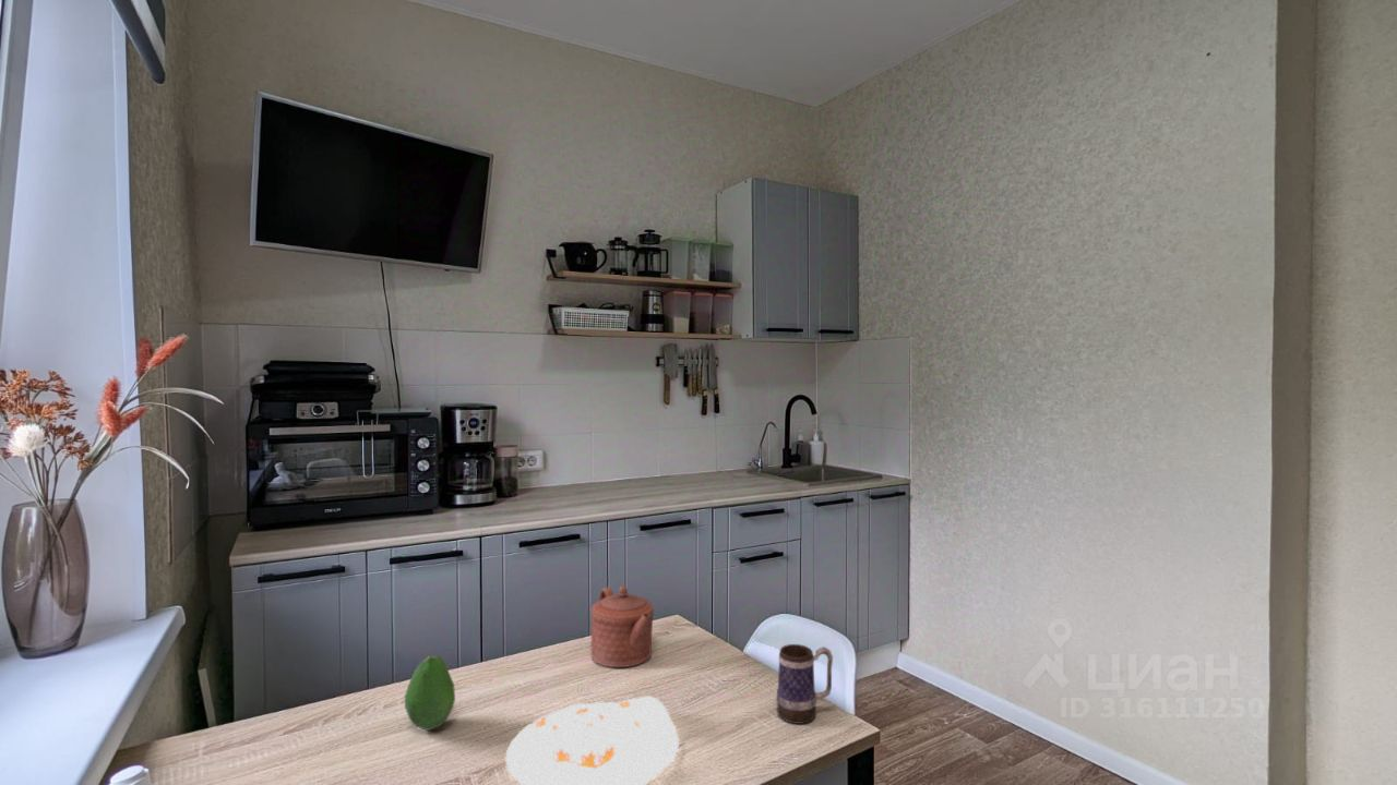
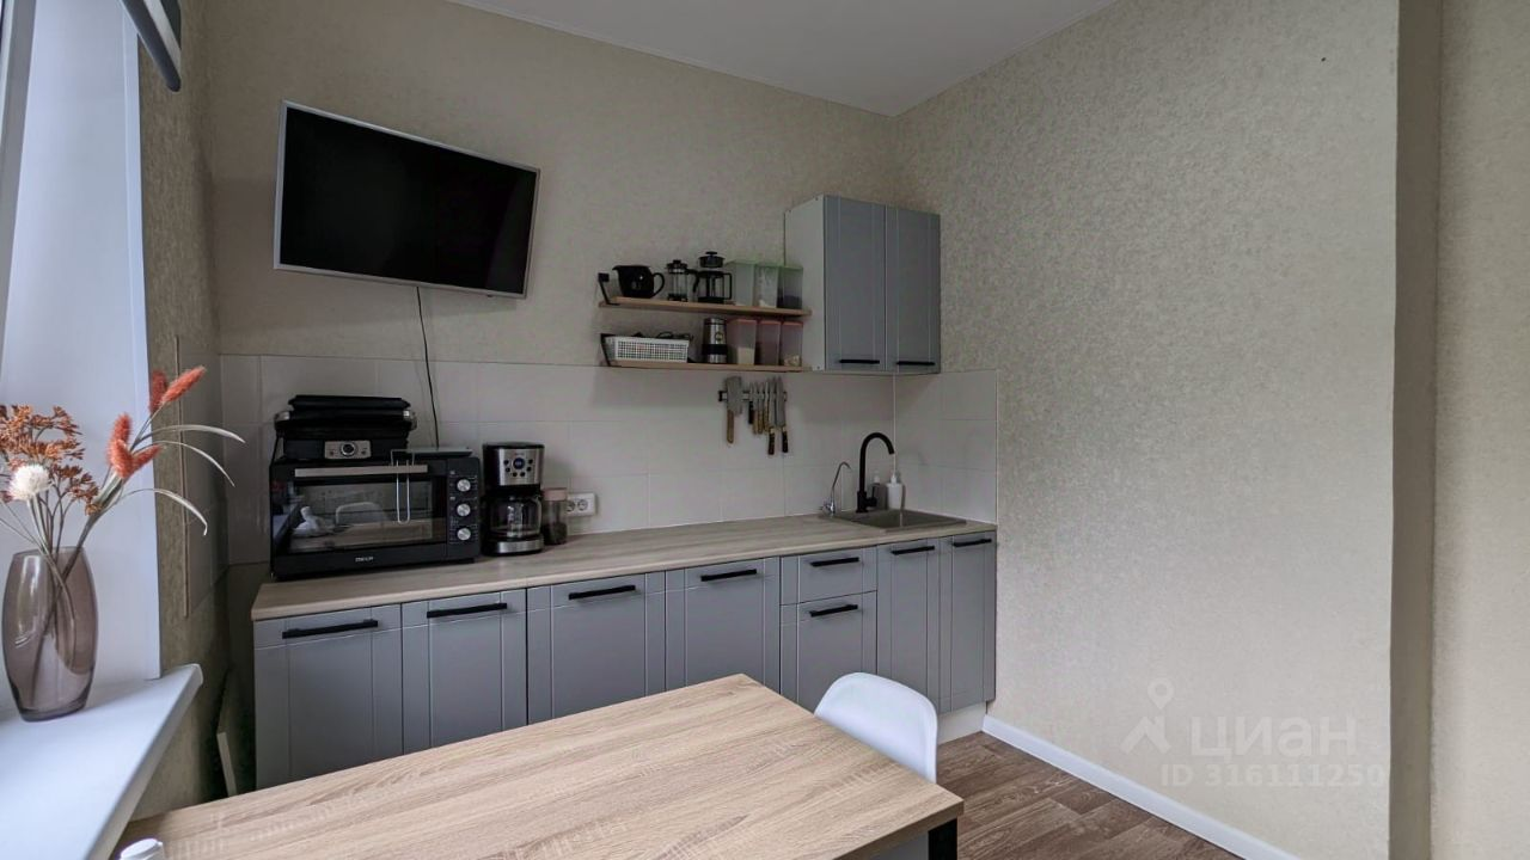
- fruit [404,654,456,732]
- teapot [590,584,655,668]
- mug [776,643,834,725]
- plate [504,695,680,785]
